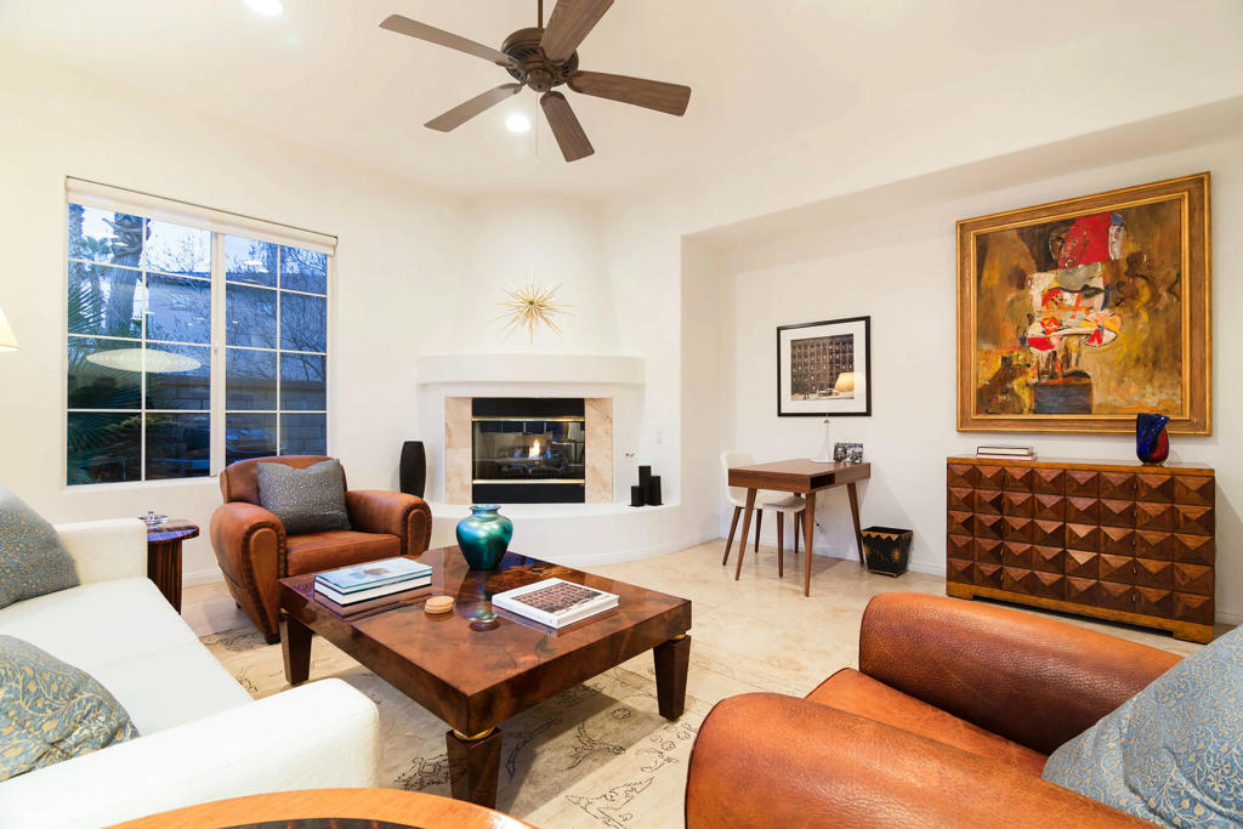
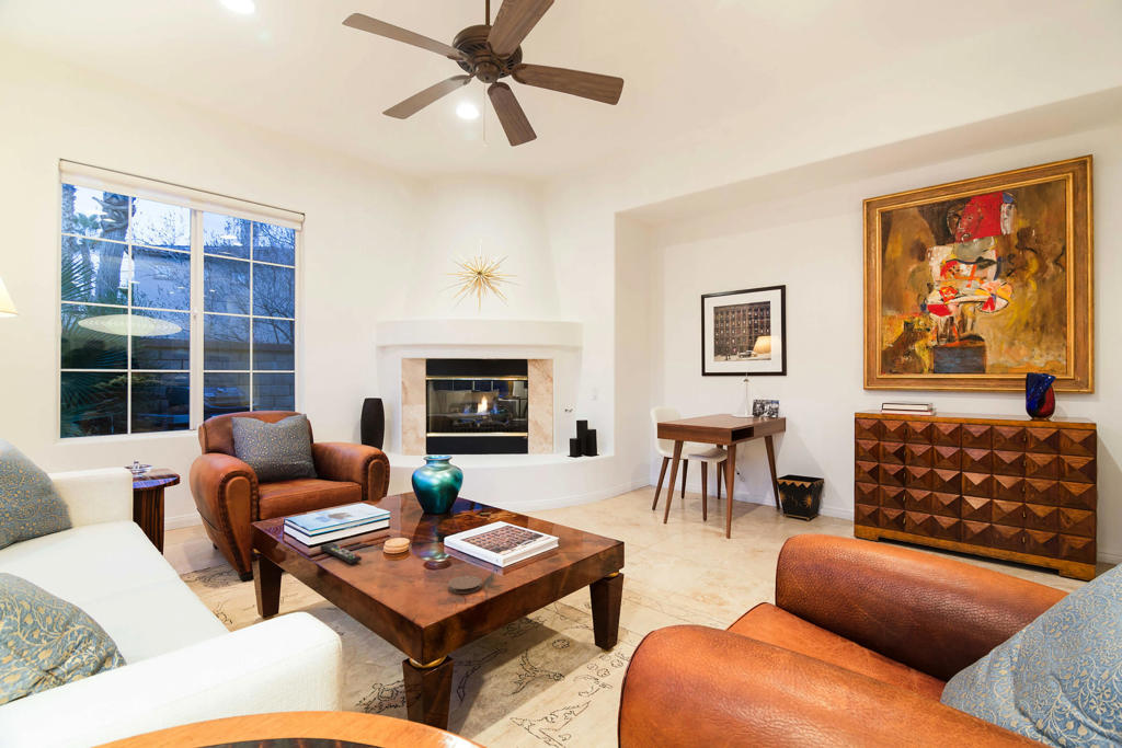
+ coaster [447,575,483,595]
+ remote control [319,542,363,565]
